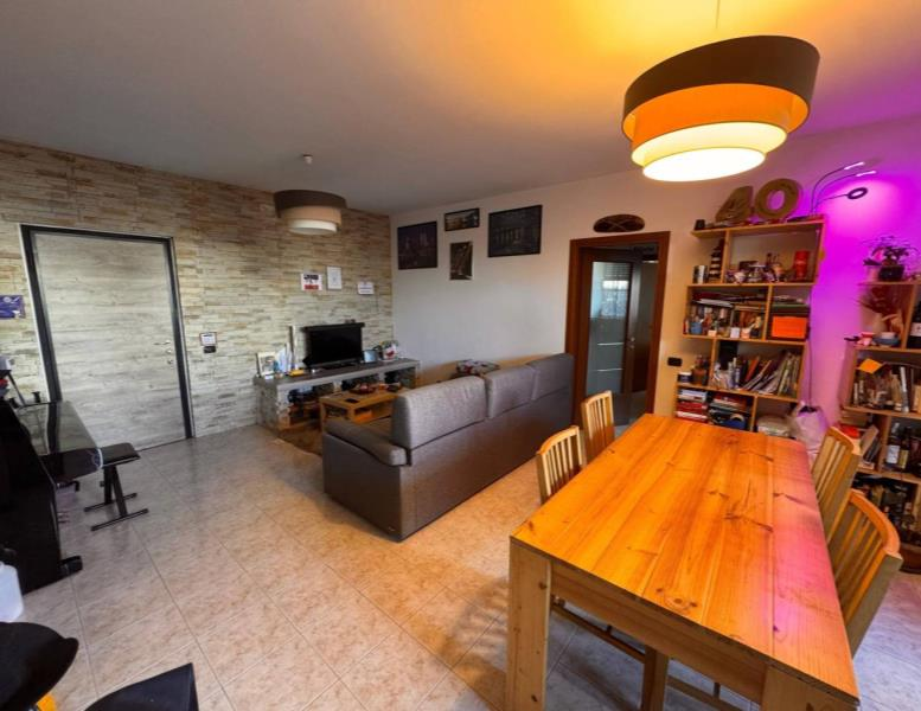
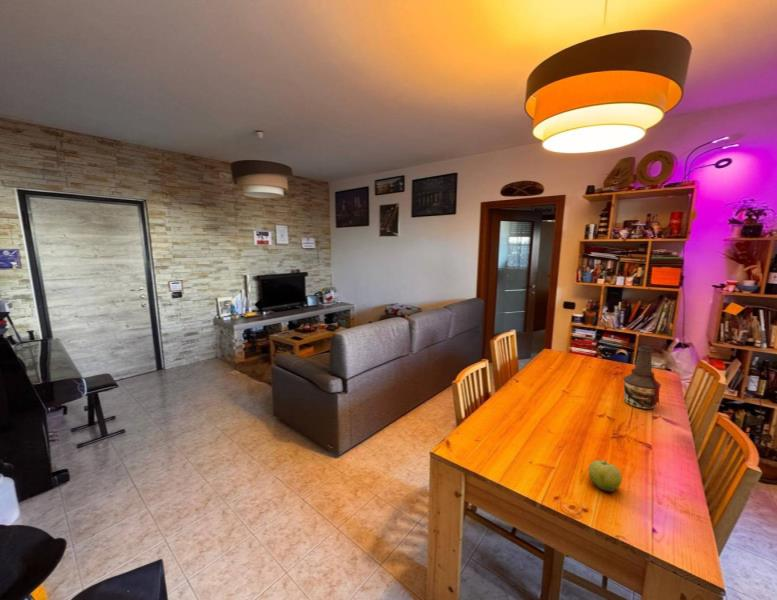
+ fruit [588,459,623,494]
+ bottle [622,345,662,410]
